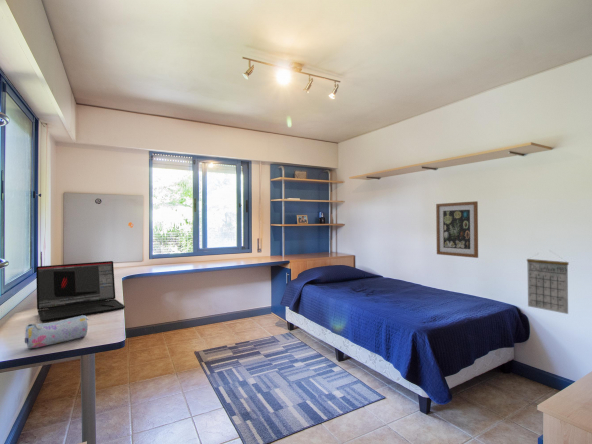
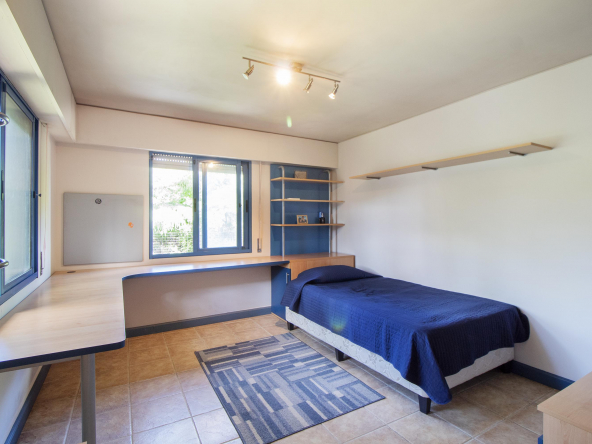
- calendar [526,250,570,315]
- laptop [35,260,126,323]
- wall art [435,200,479,259]
- pencil case [24,315,89,349]
